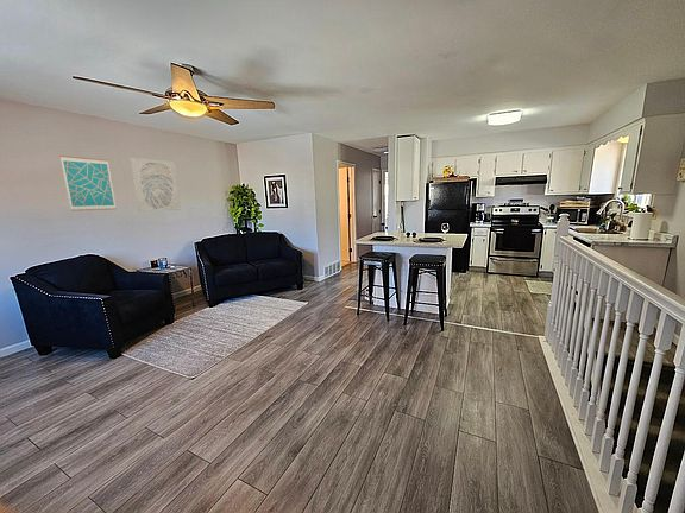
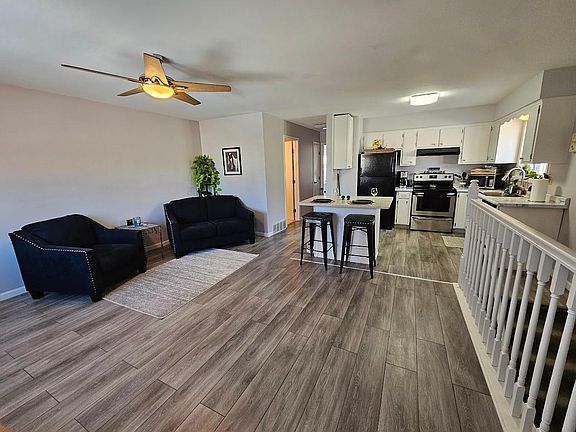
- wall art [59,154,118,213]
- wall art [128,156,182,213]
